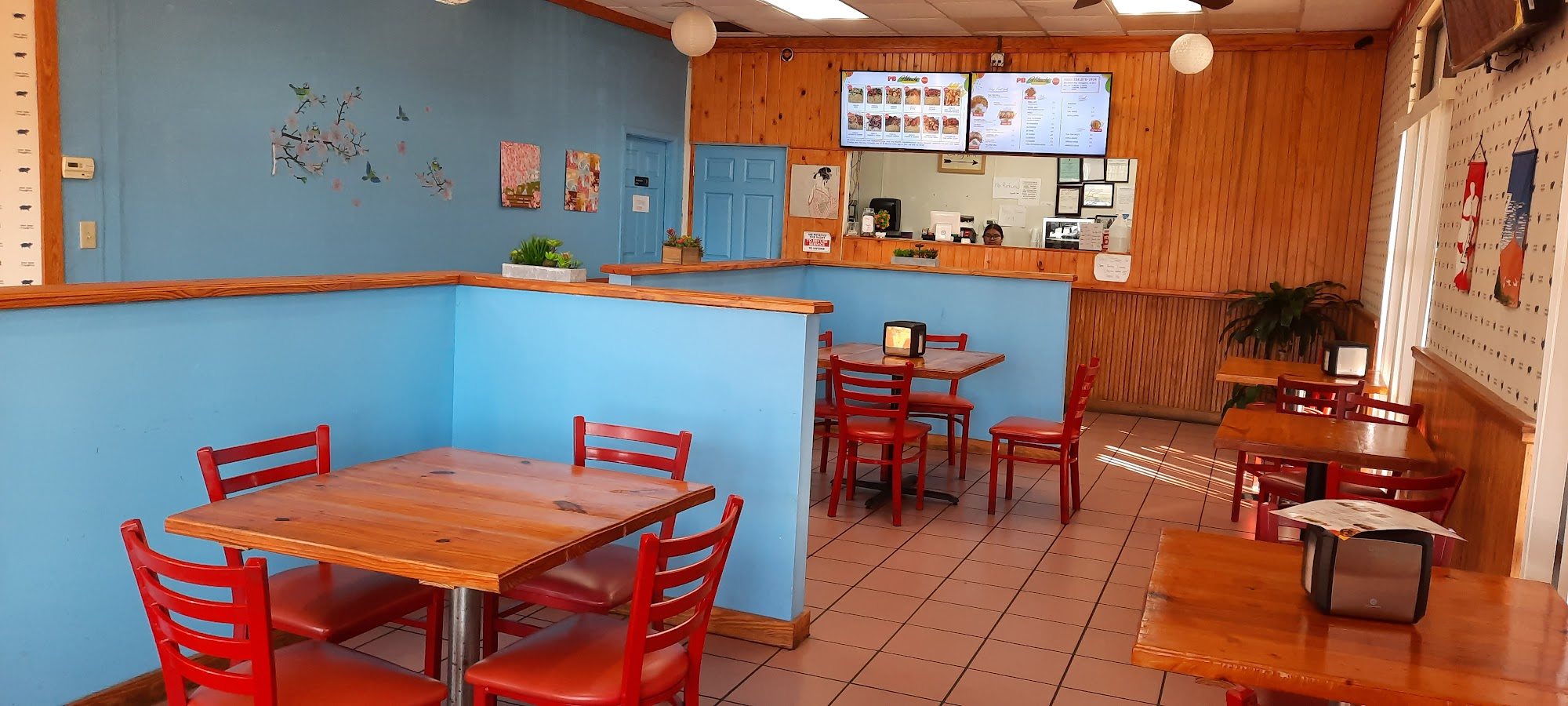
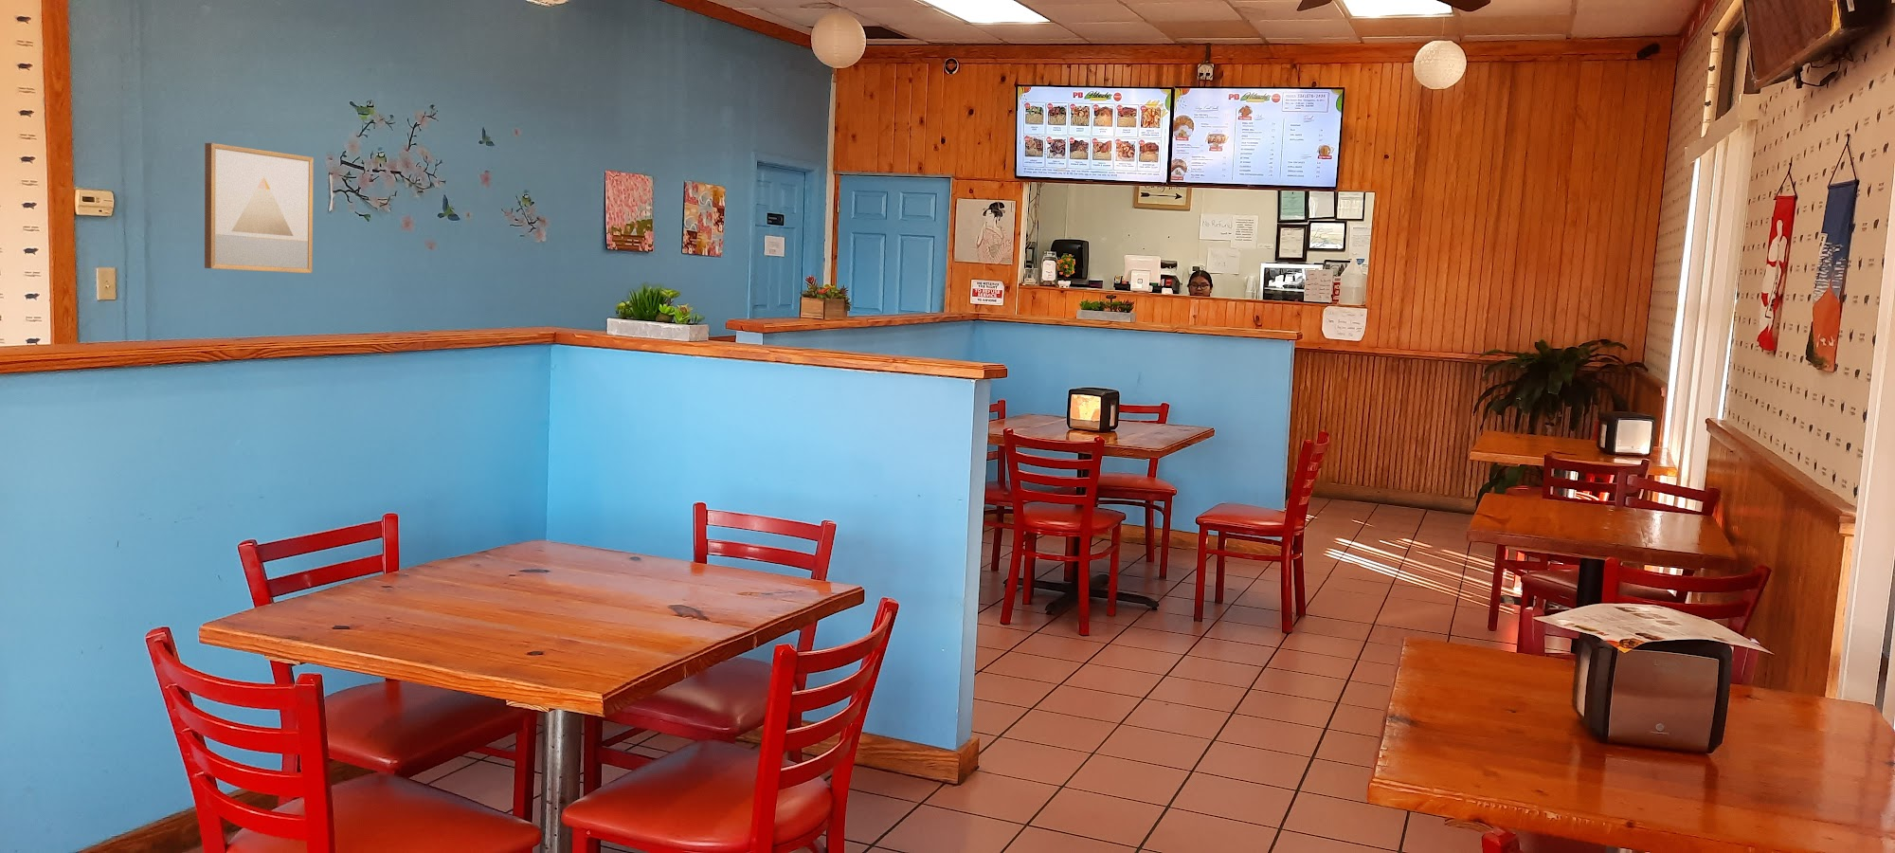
+ wall art [204,143,314,274]
